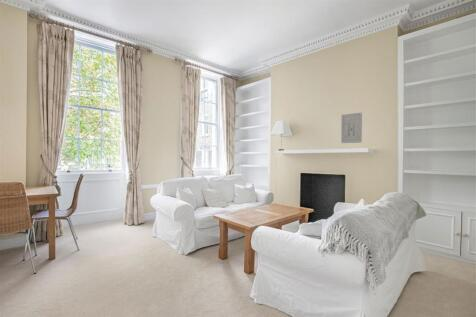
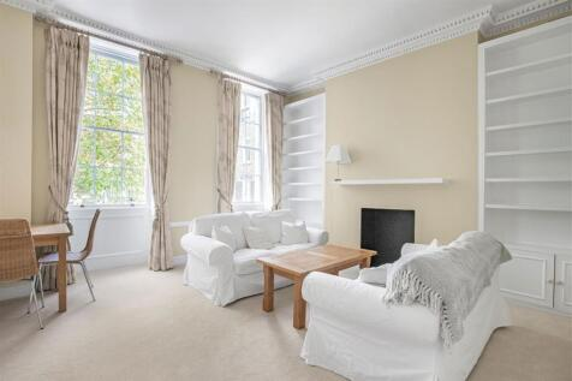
- wall art [340,112,363,144]
